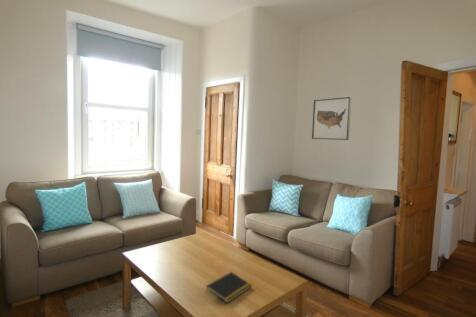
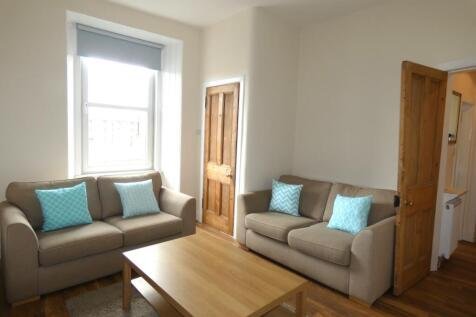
- notepad [205,271,252,304]
- wall art [311,96,352,141]
